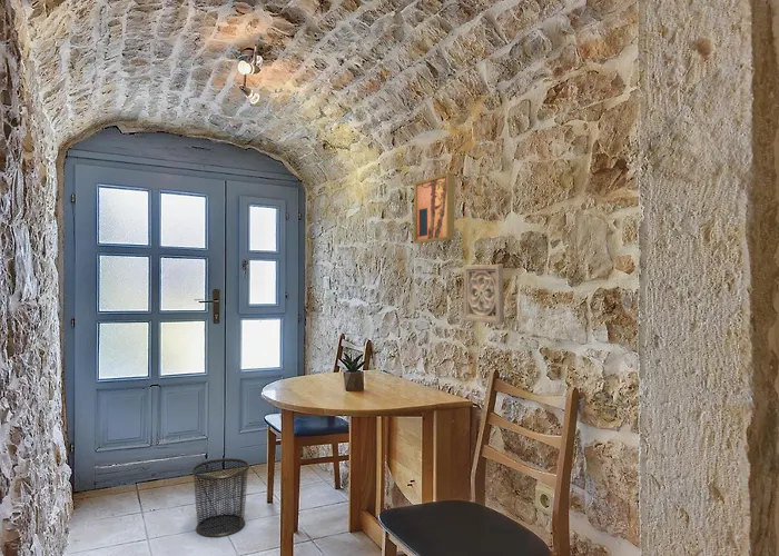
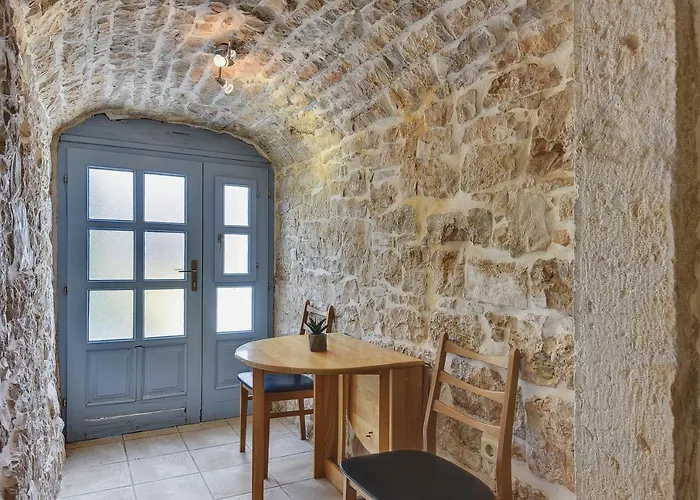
- waste bin [190,457,250,538]
- wall ornament [463,262,505,326]
- wall art [413,171,456,245]
